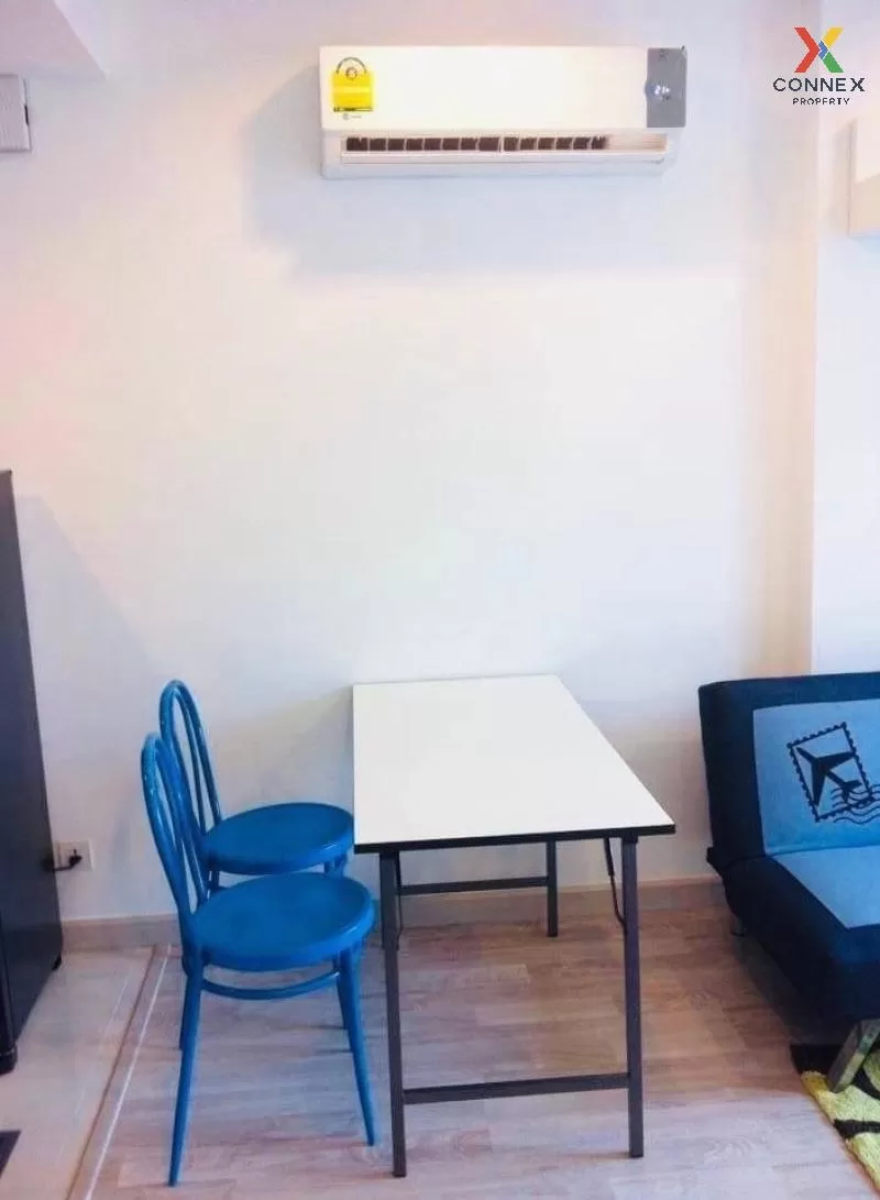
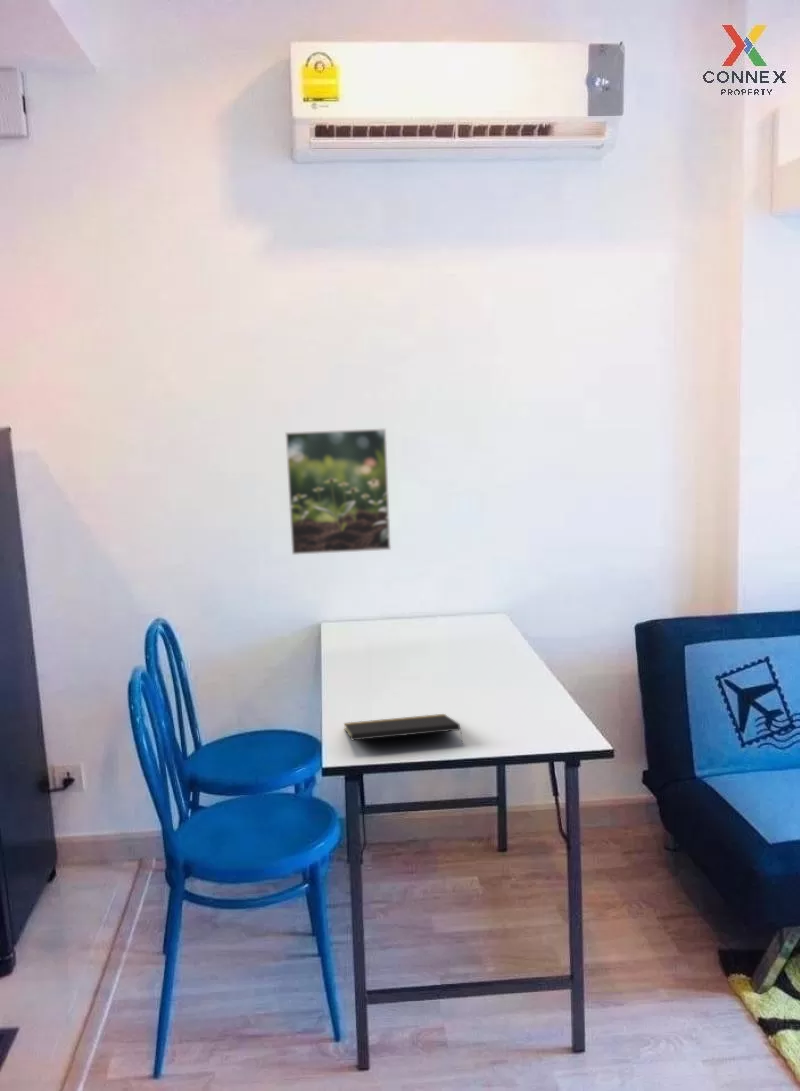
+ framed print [284,427,392,556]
+ notepad [343,713,464,744]
